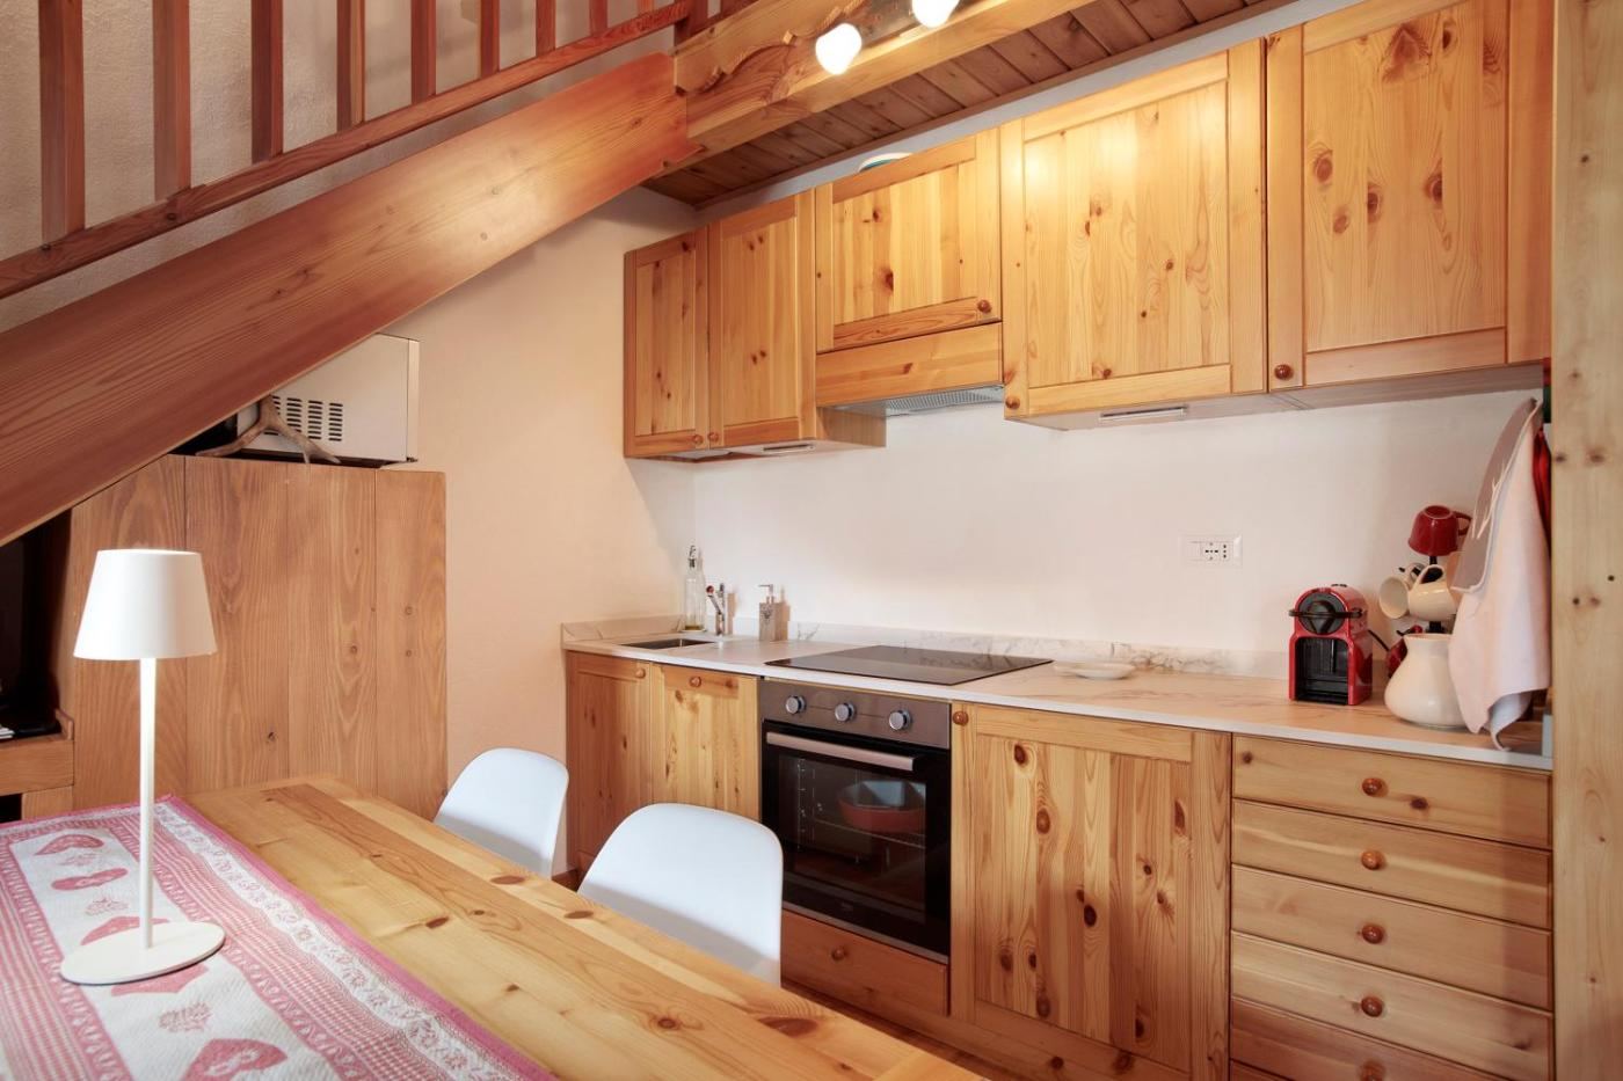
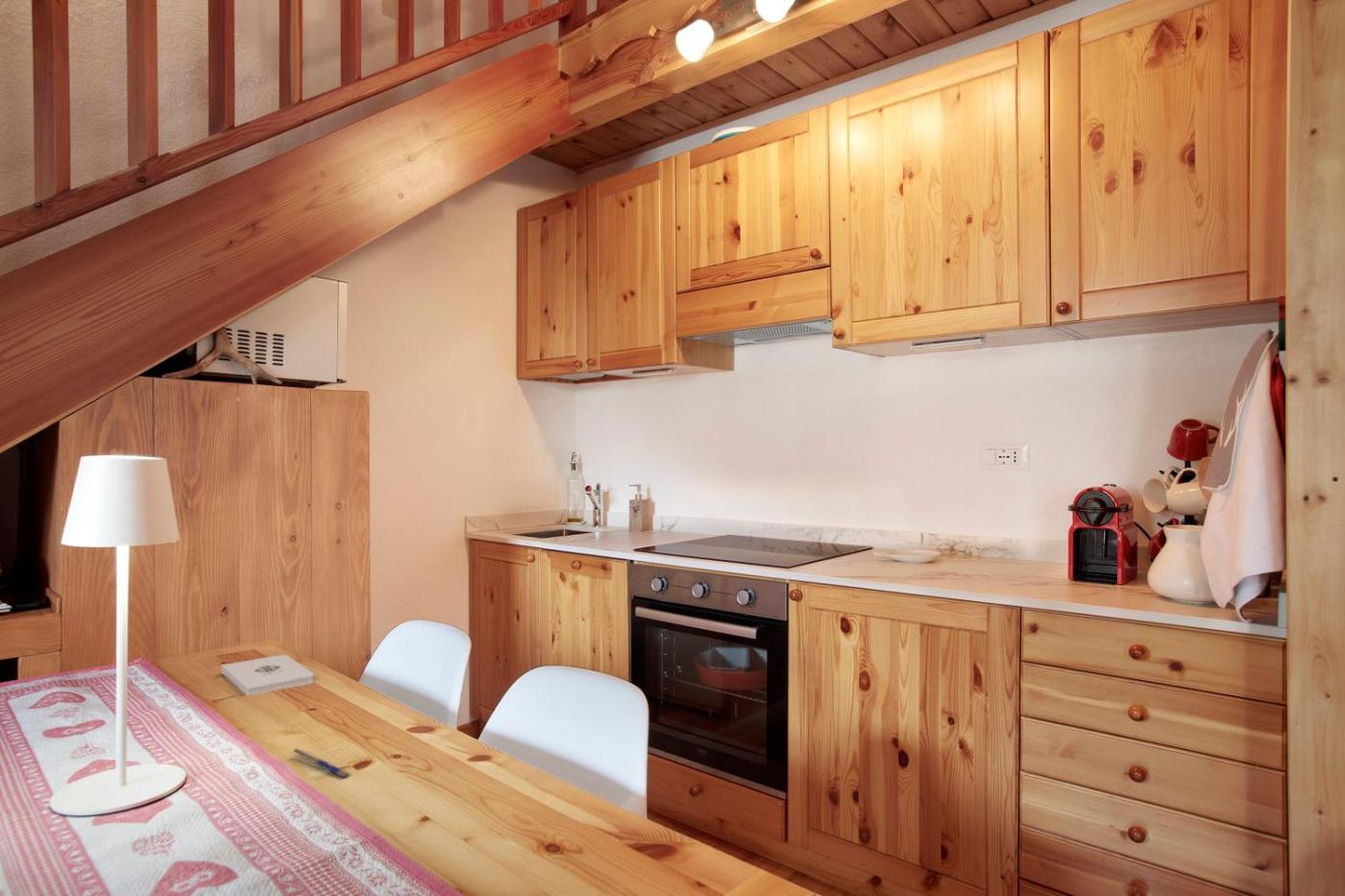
+ pen [290,747,353,780]
+ notepad [220,654,315,696]
